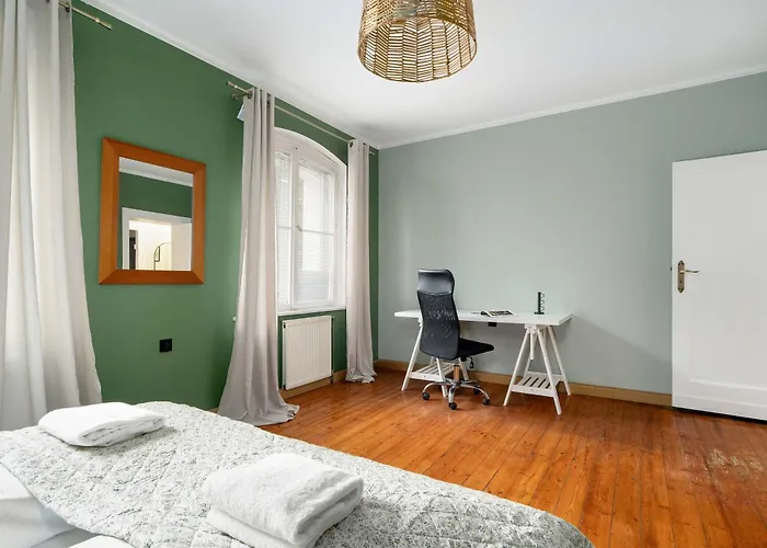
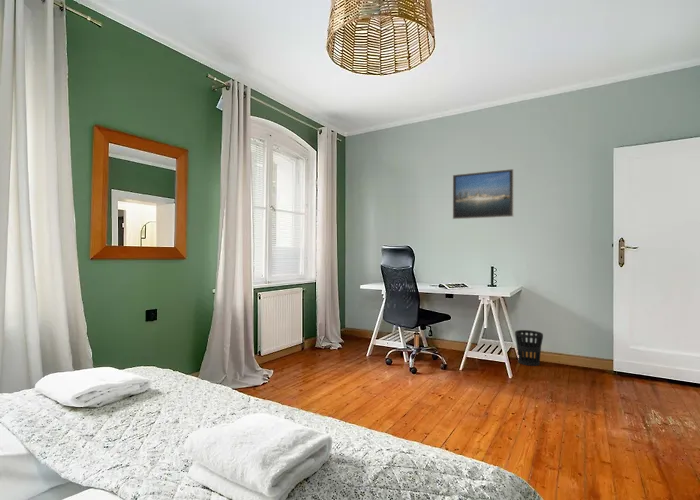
+ wastebasket [514,329,544,367]
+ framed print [452,168,515,220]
